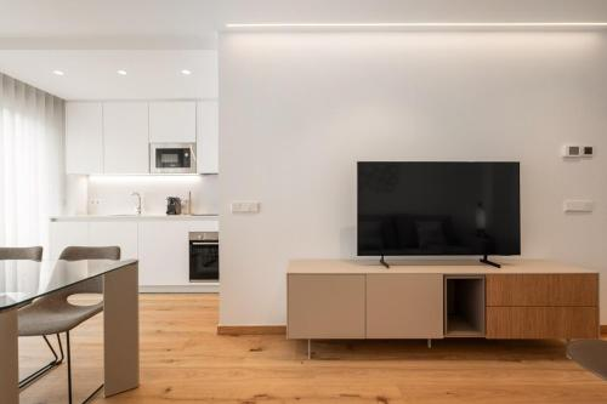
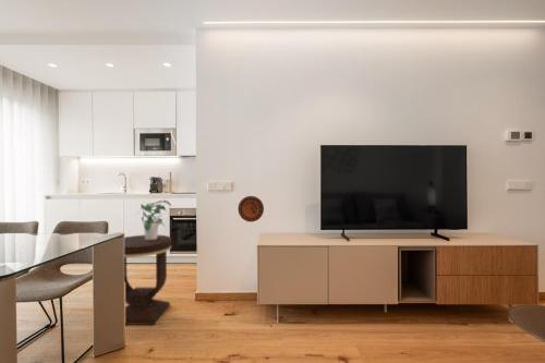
+ side table [123,234,172,326]
+ potted plant [134,199,173,240]
+ decorative plate [237,195,265,222]
